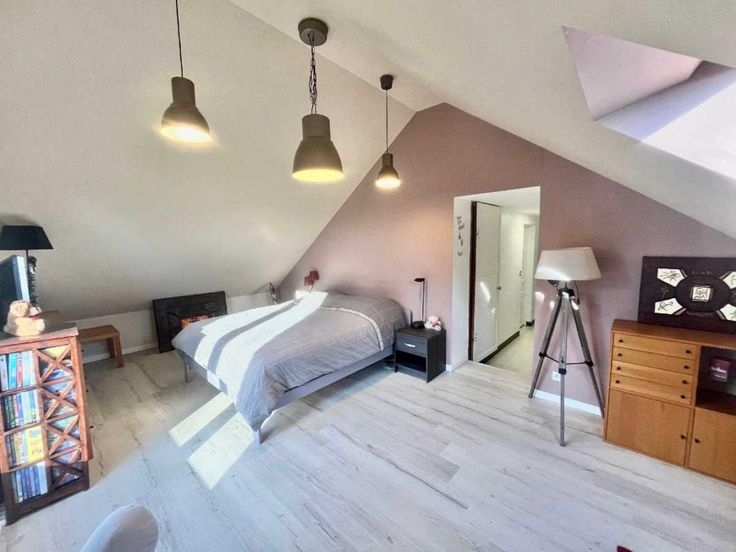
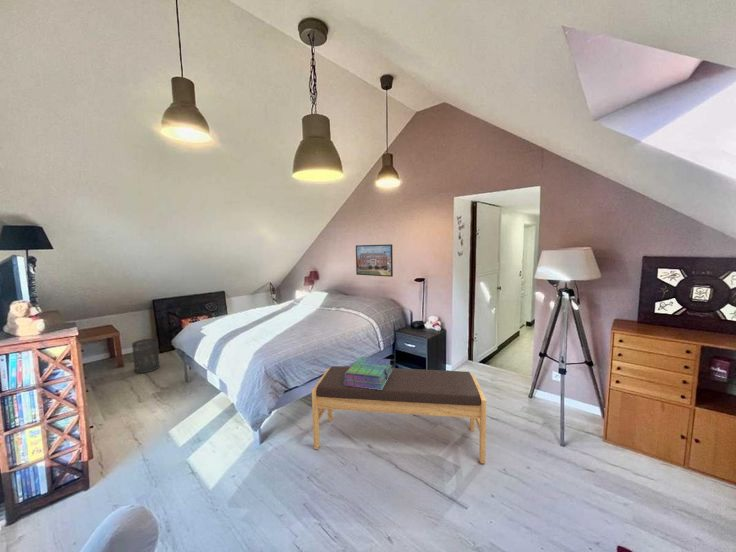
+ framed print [355,243,394,278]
+ stack of books [344,356,393,390]
+ trash can [131,338,161,374]
+ bench [311,365,487,464]
